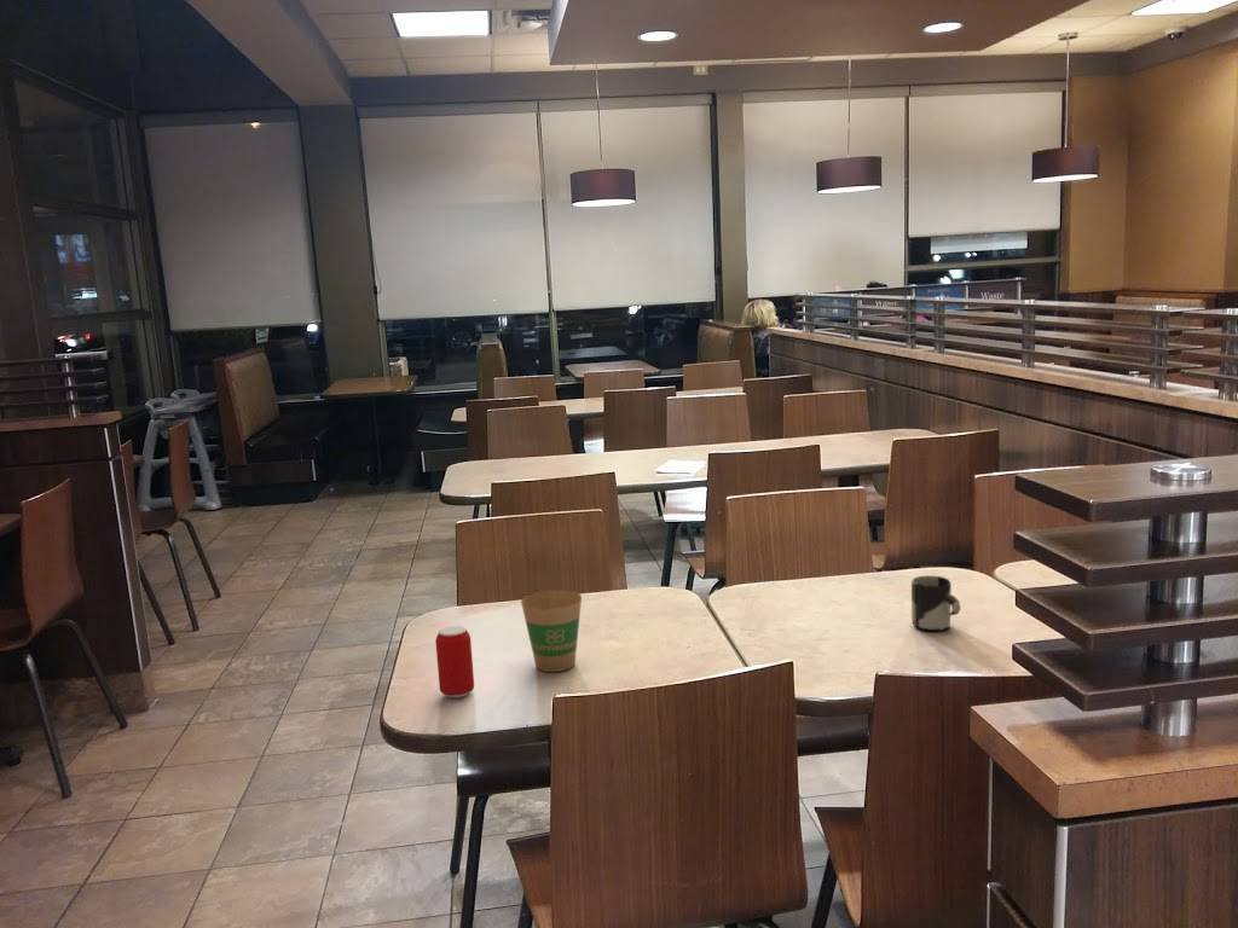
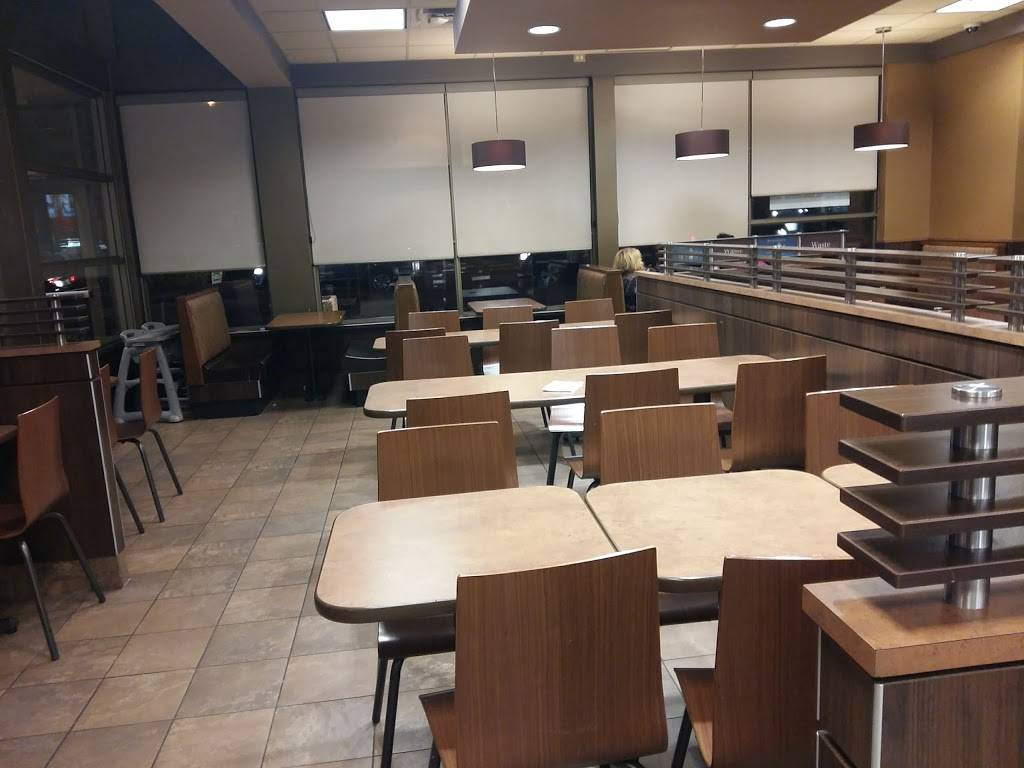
- paper cup [520,588,583,673]
- cup [910,574,961,632]
- beverage can [434,625,475,698]
